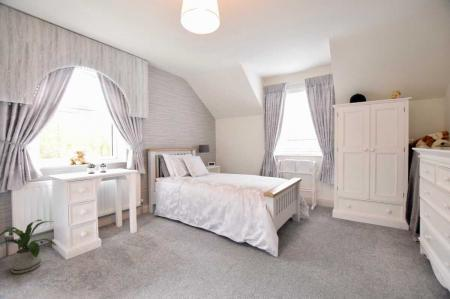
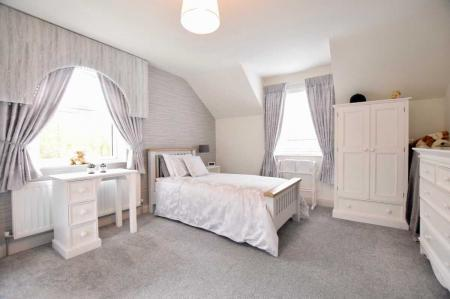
- house plant [0,219,58,275]
